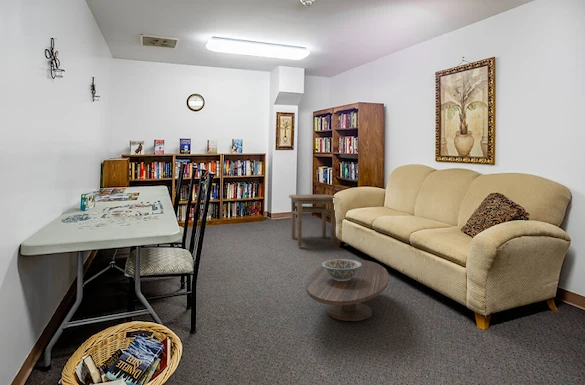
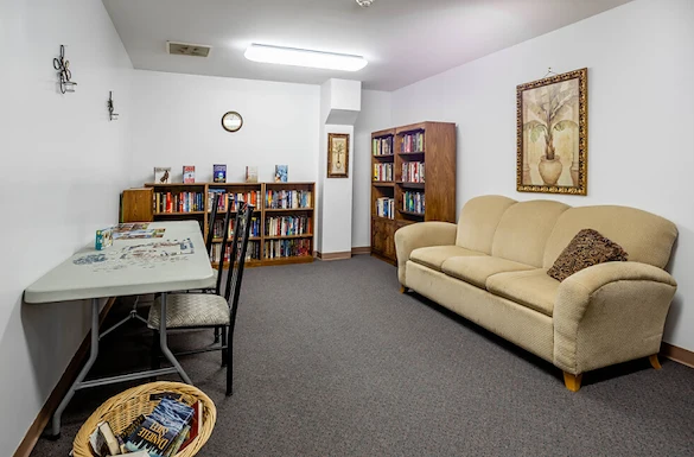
- coffee table [305,259,390,322]
- side table [288,194,337,247]
- decorative bowl [321,258,362,281]
